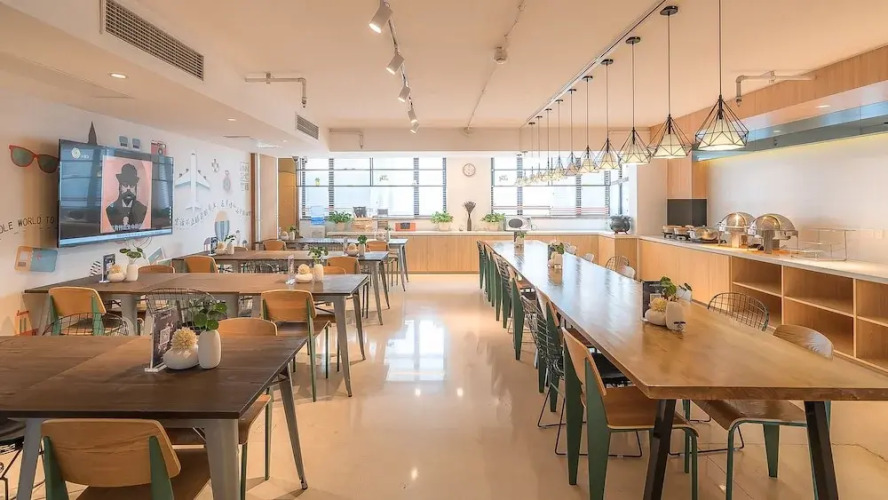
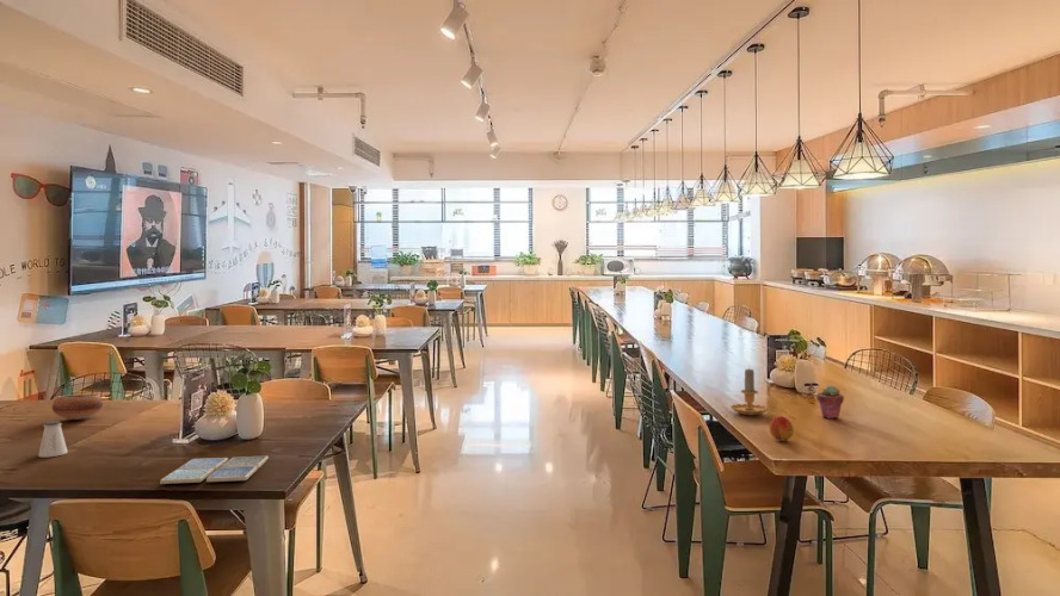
+ potted succulent [815,385,845,420]
+ drink coaster [159,455,270,485]
+ peach [769,415,795,442]
+ candle [729,367,778,416]
+ bowl [51,393,104,421]
+ saltshaker [37,420,68,458]
